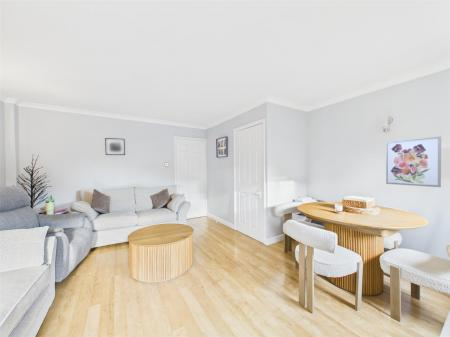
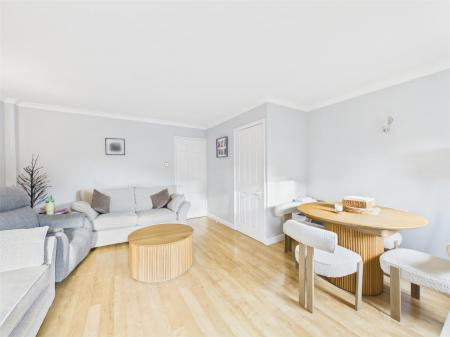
- wall art [385,135,442,188]
